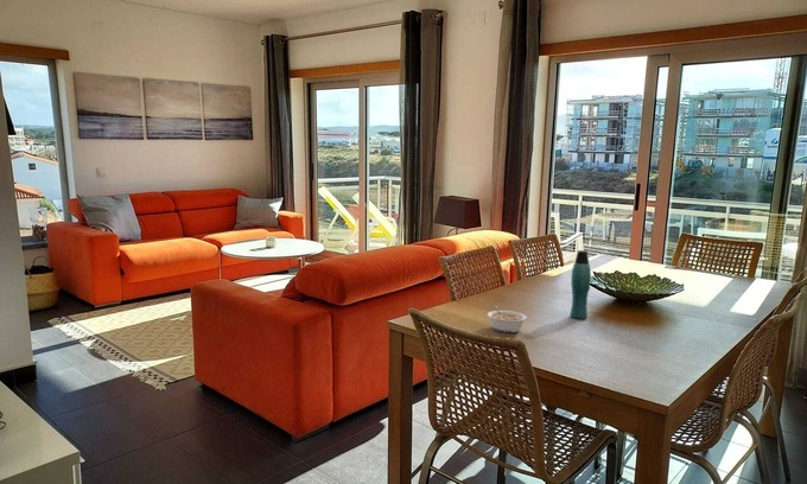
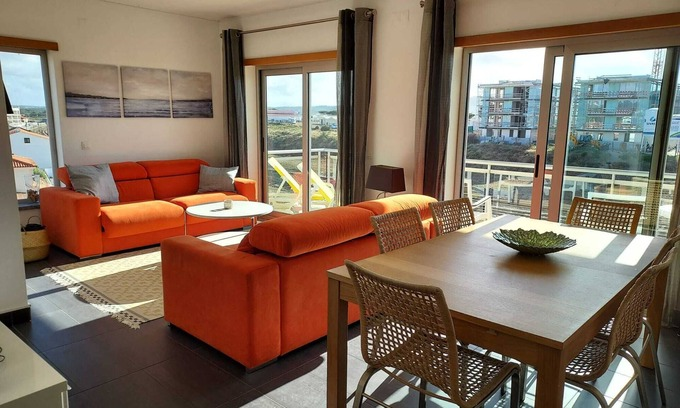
- bottle [568,249,592,320]
- legume [487,305,528,333]
